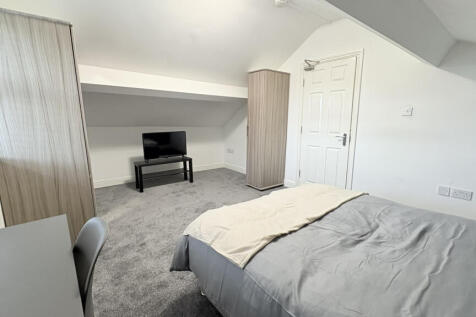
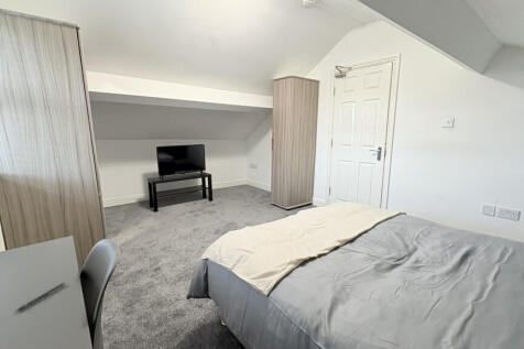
+ pen [14,282,66,313]
